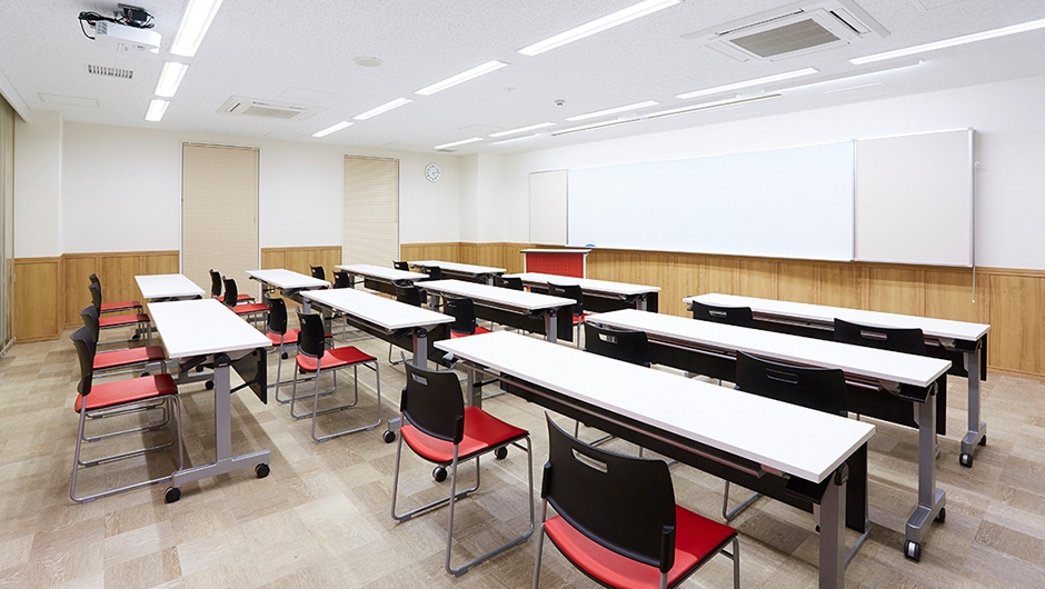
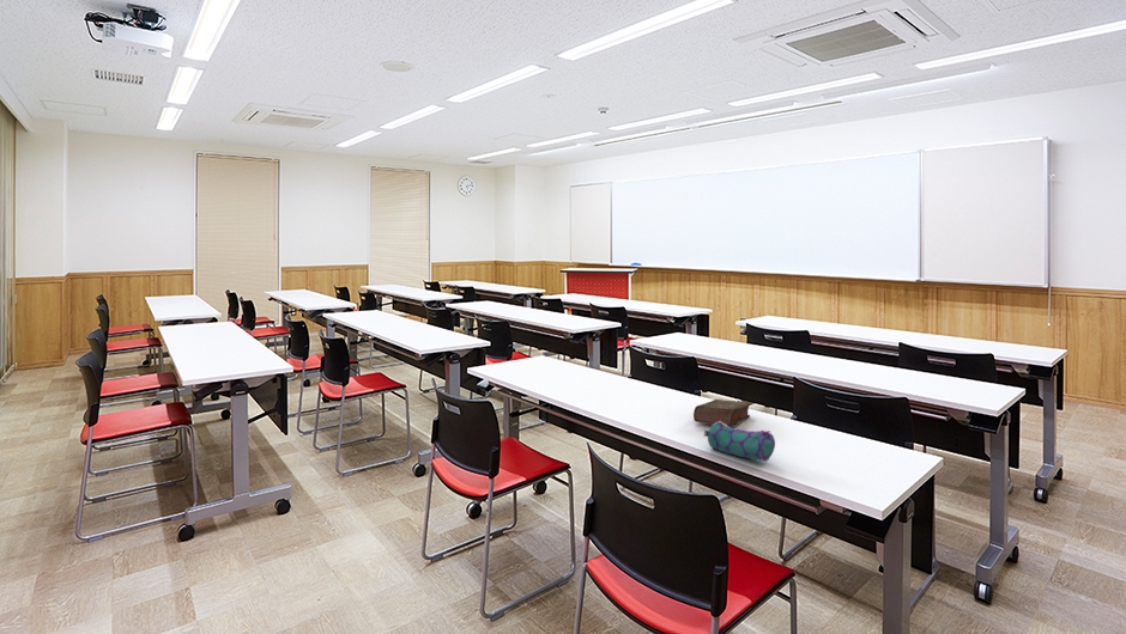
+ pencil case [703,421,776,463]
+ book [692,398,752,427]
